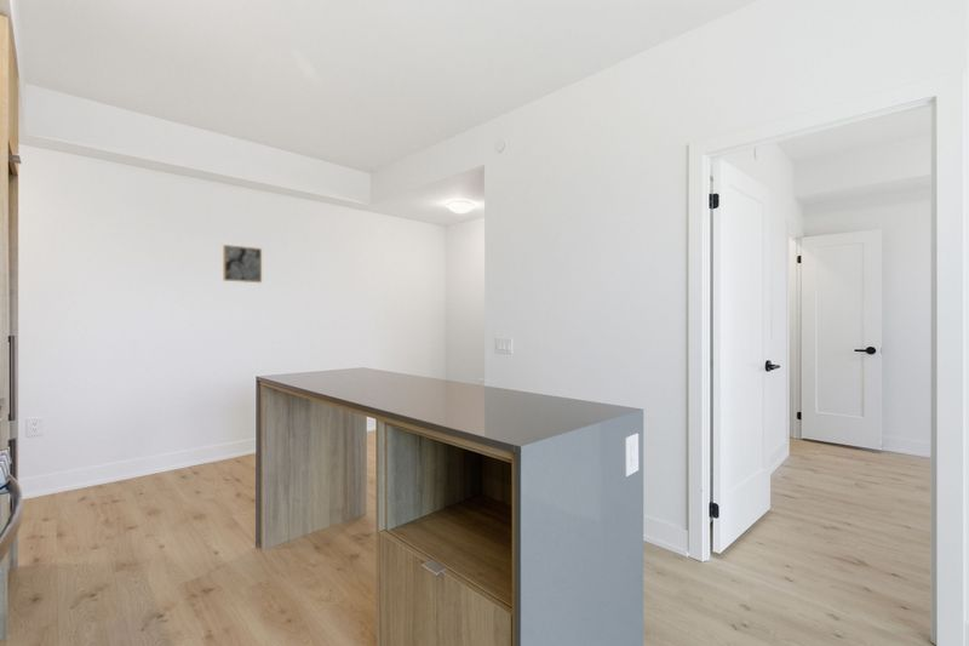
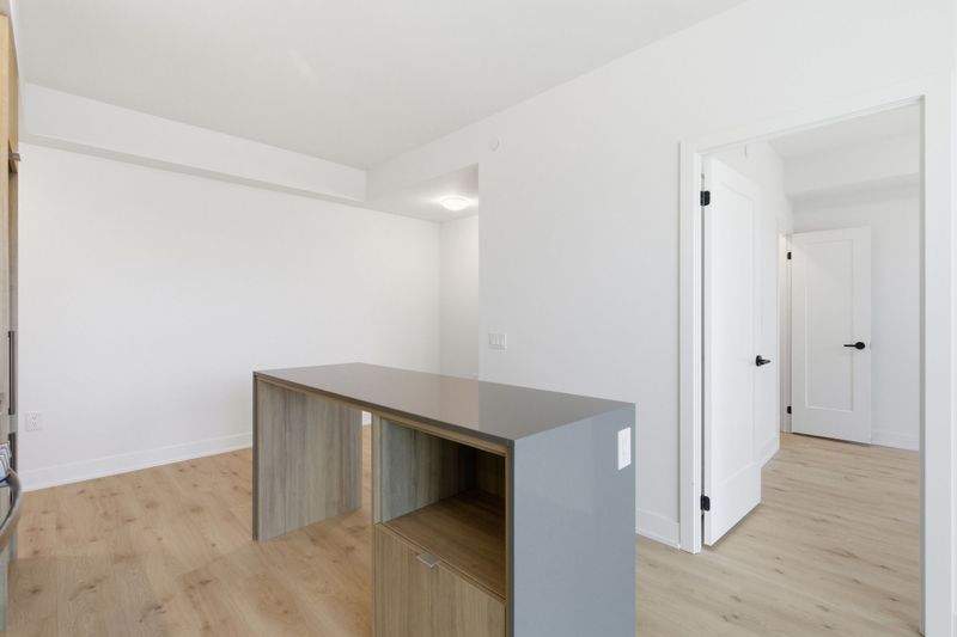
- wall art [222,244,263,284]
